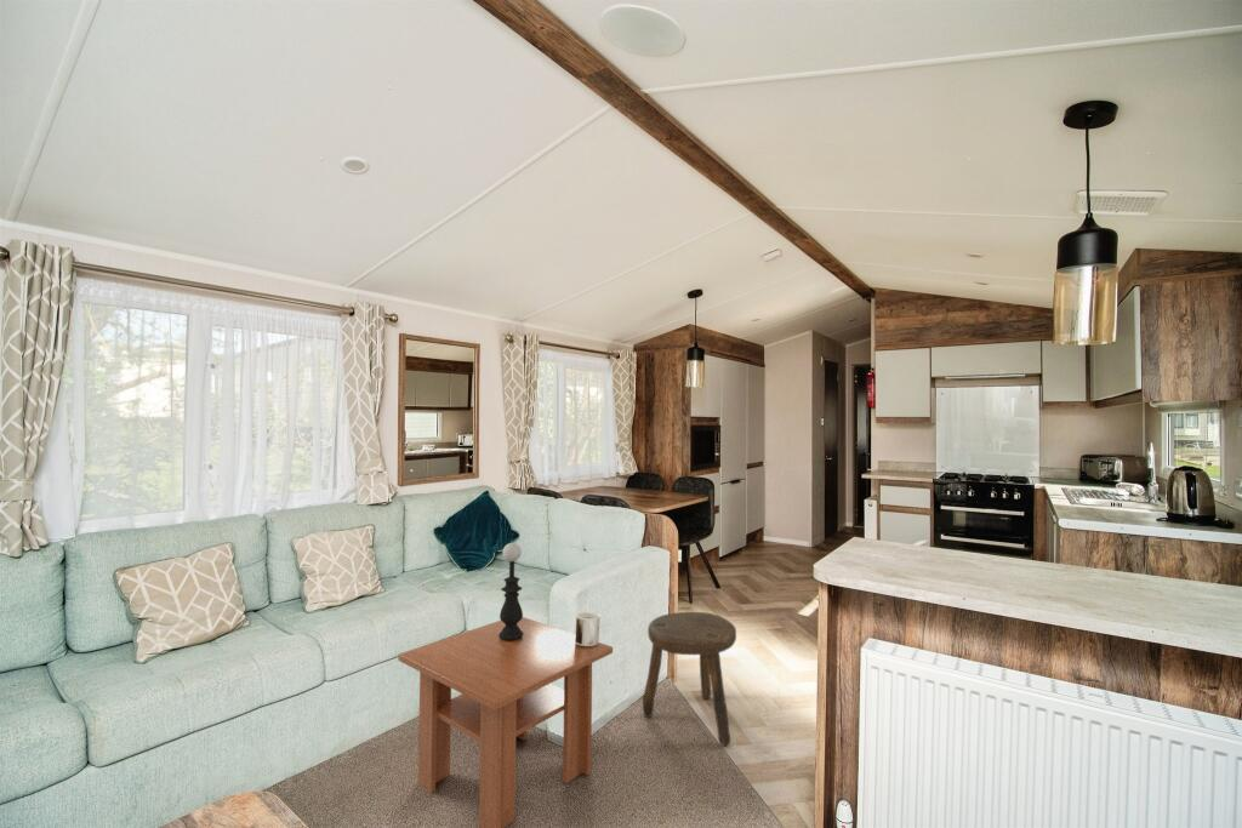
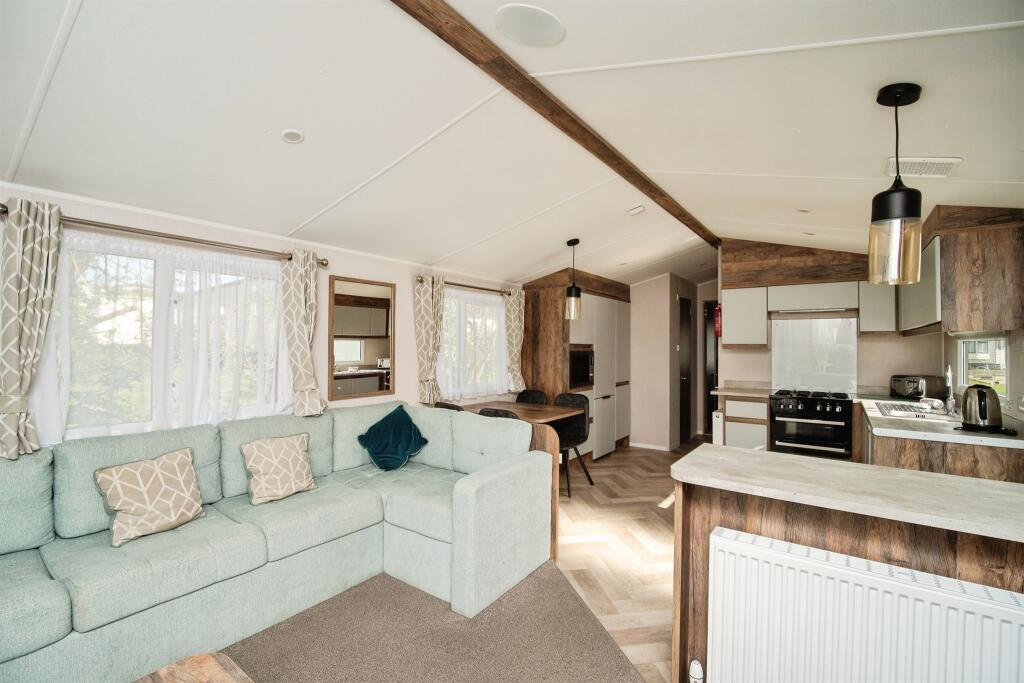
- mug [575,611,602,646]
- table lamp [498,542,524,640]
- coffee table [397,616,614,828]
- stool [642,611,737,747]
